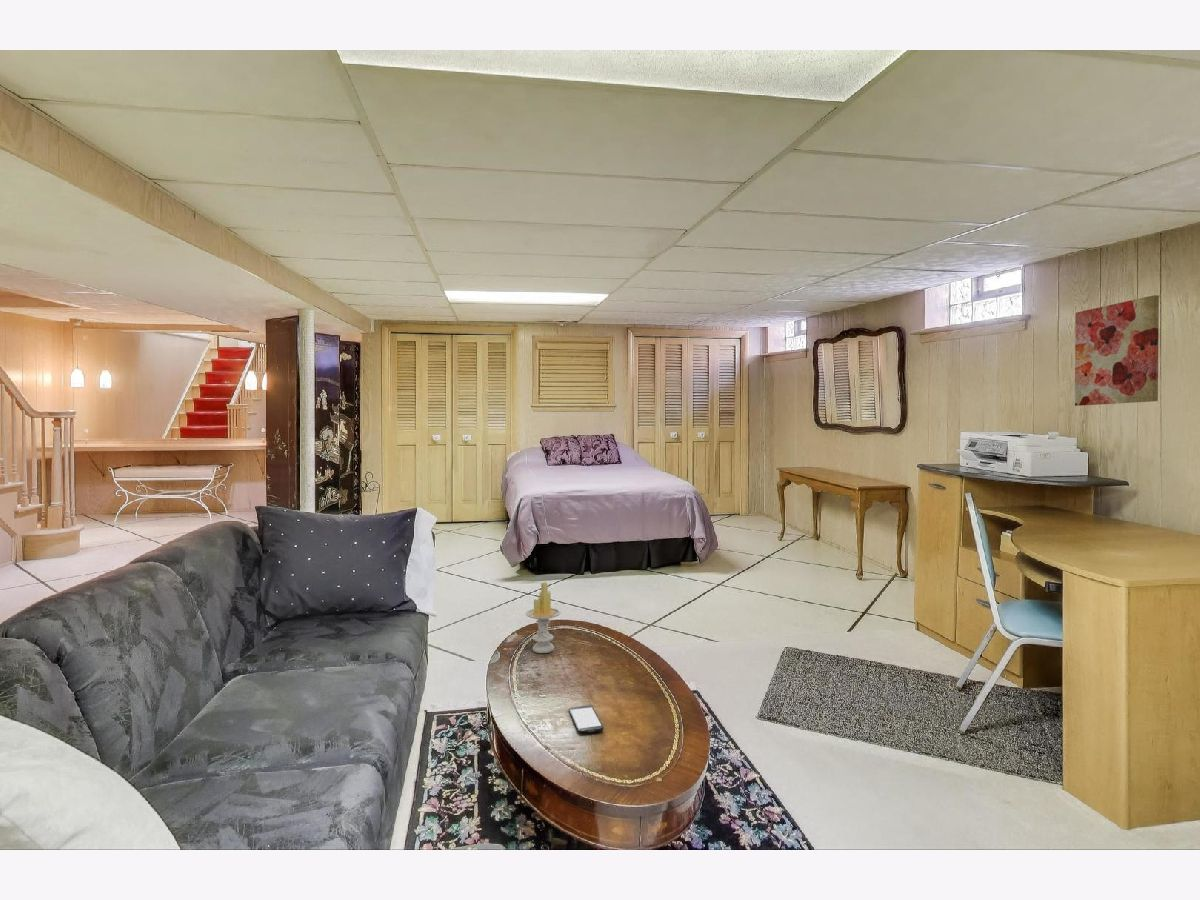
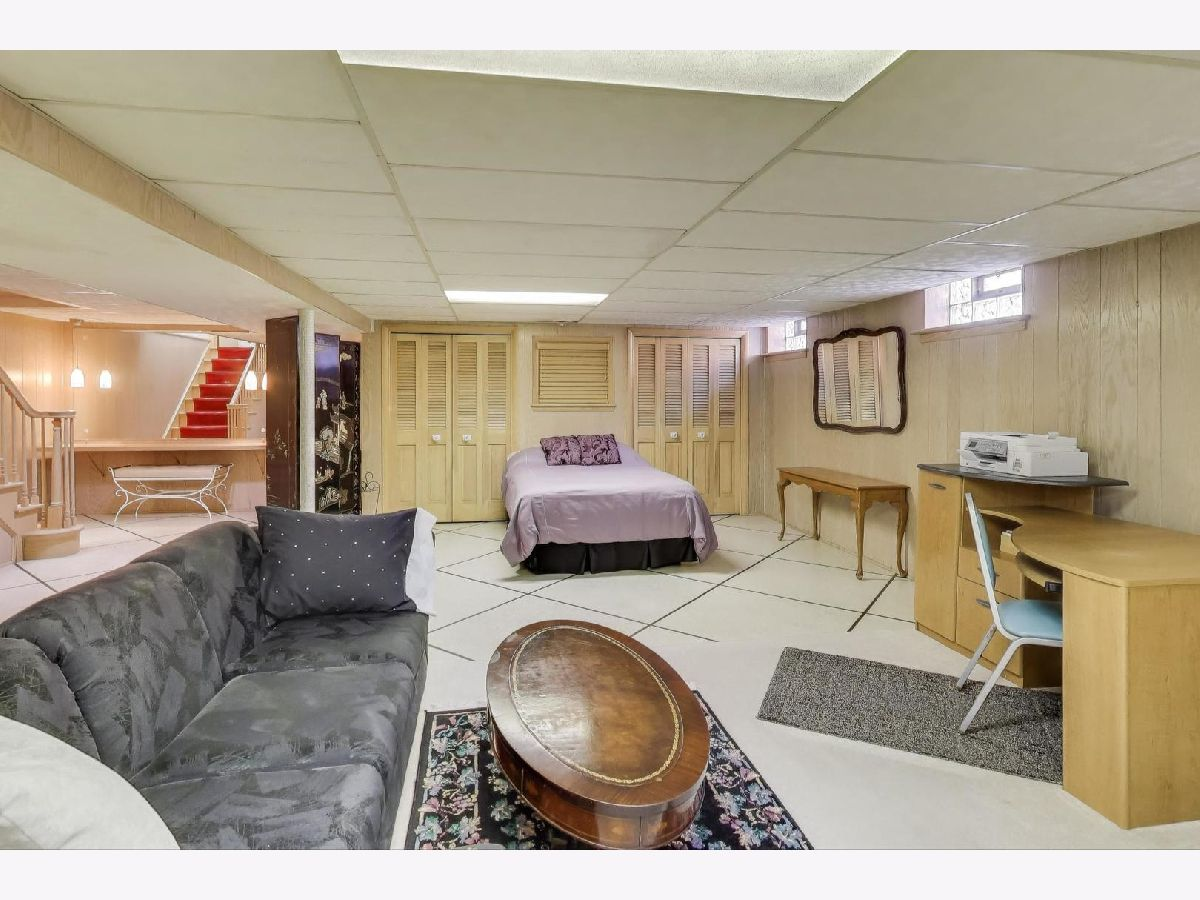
- smartphone [567,704,605,734]
- candle [525,581,562,654]
- wall art [1074,294,1160,407]
